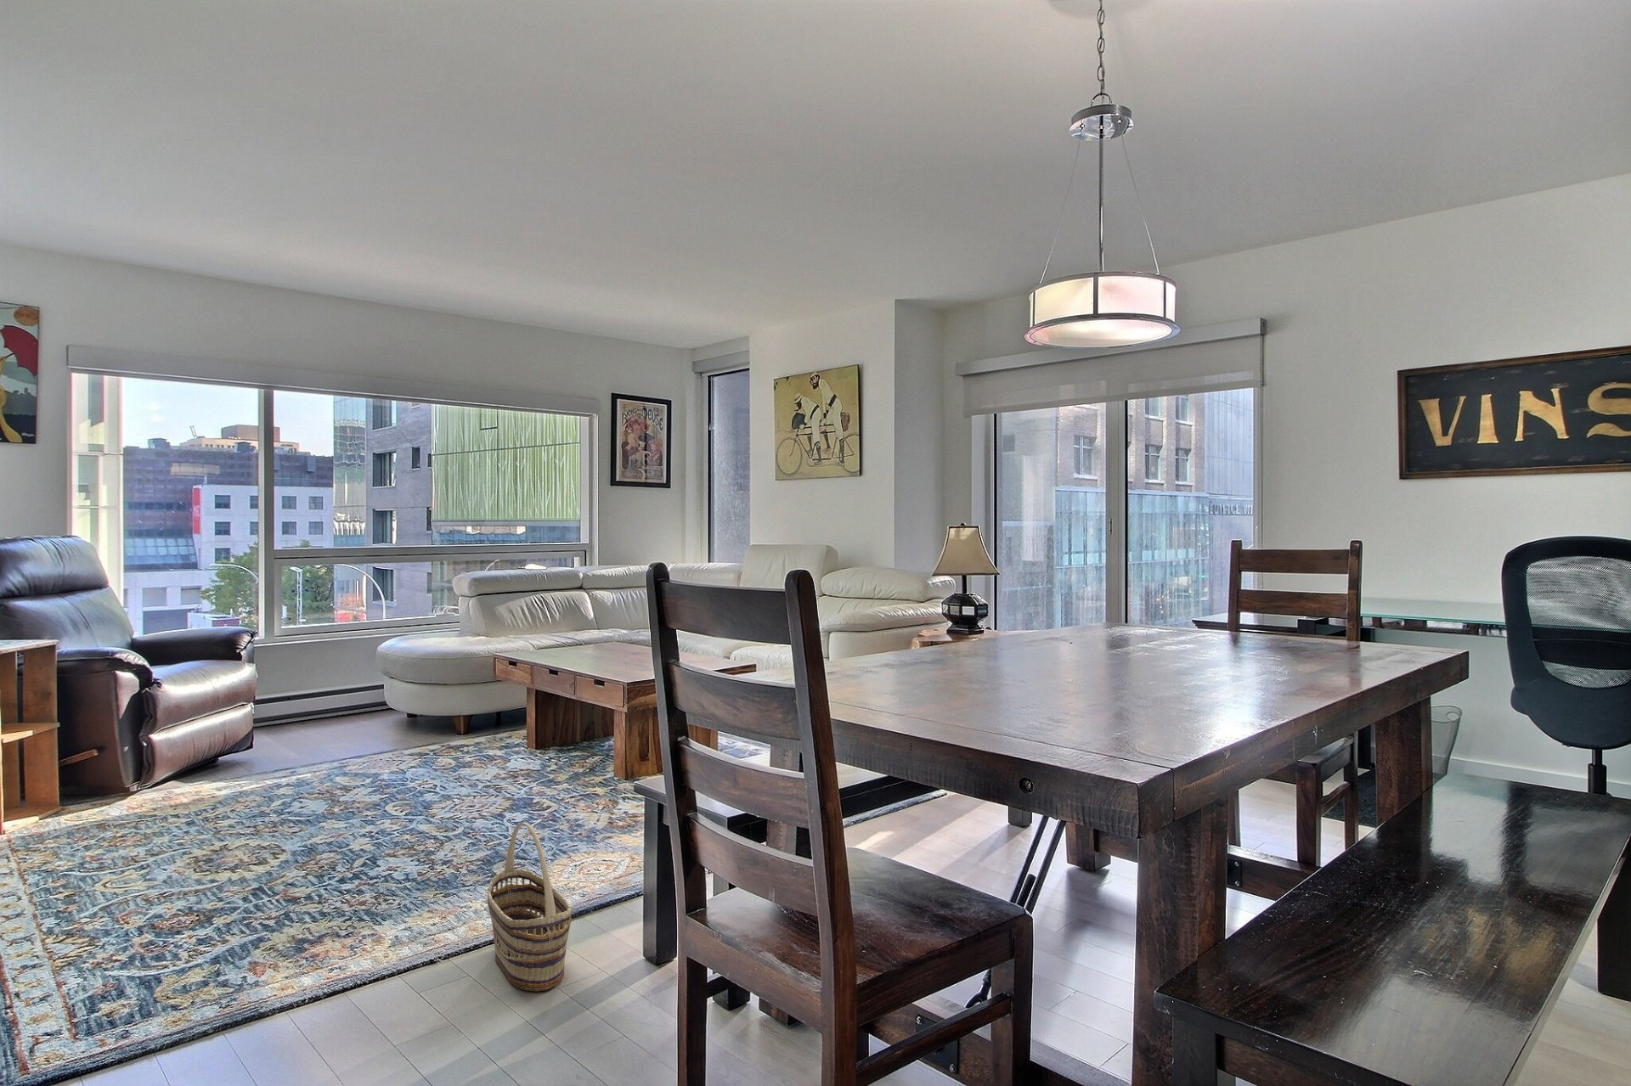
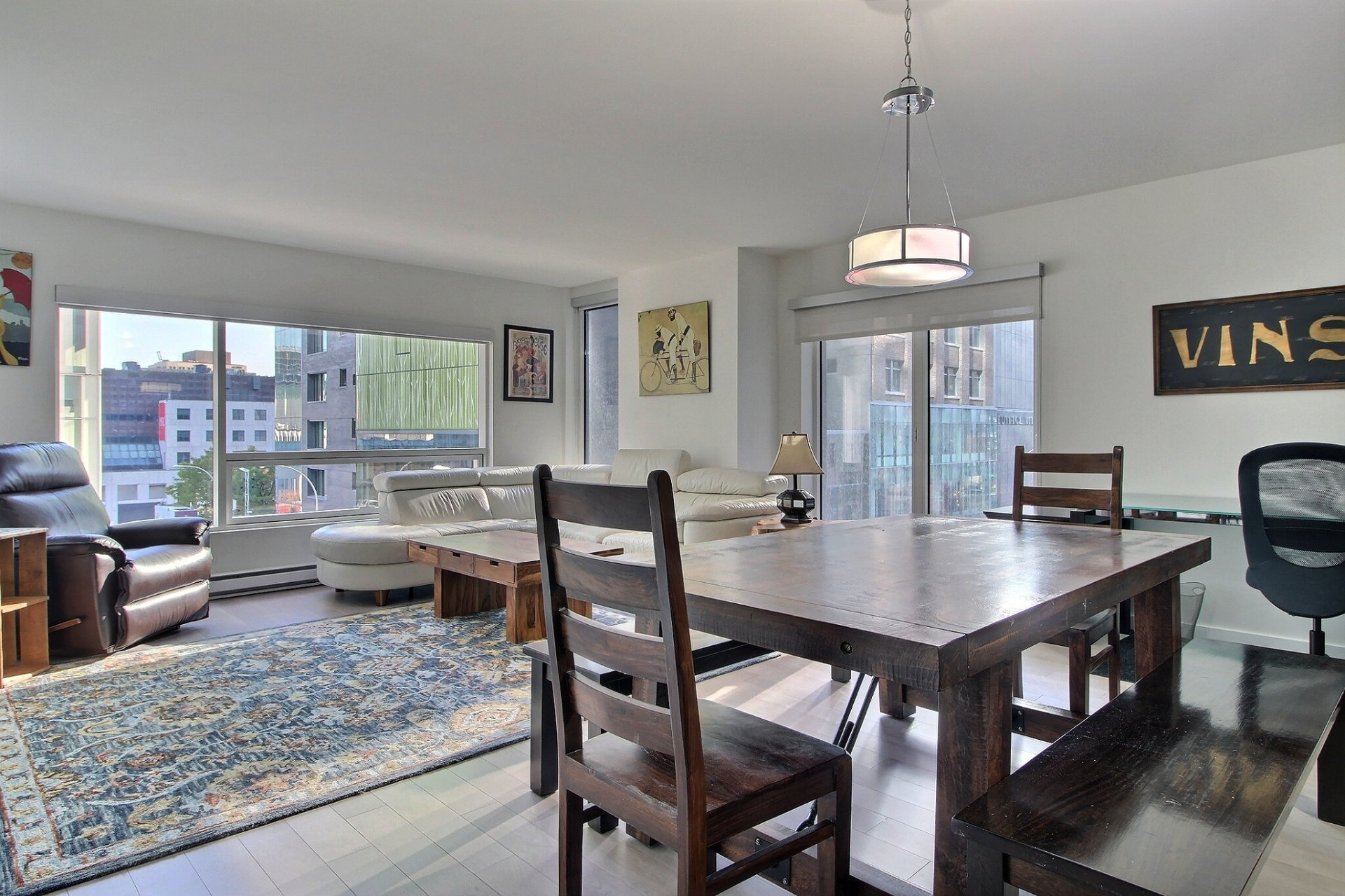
- basket [486,821,572,991]
